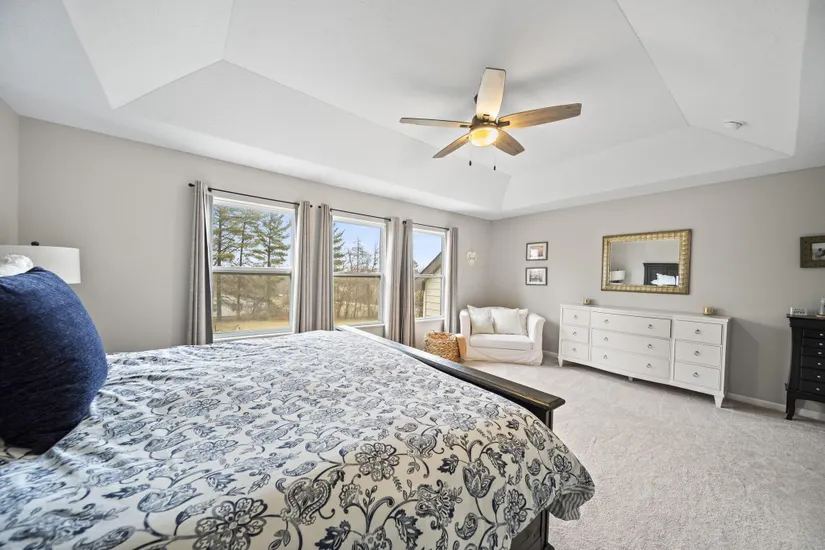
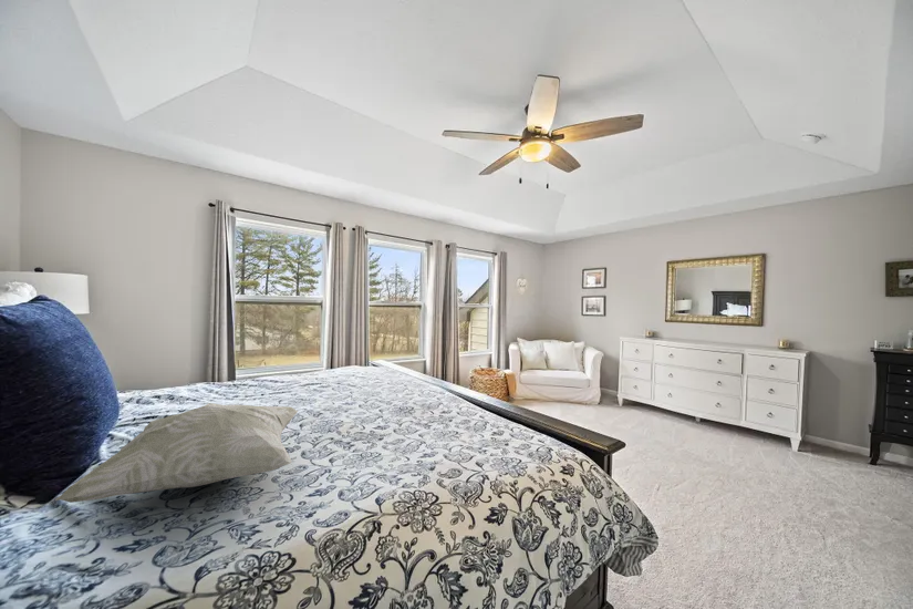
+ decorative pillow [54,402,299,504]
